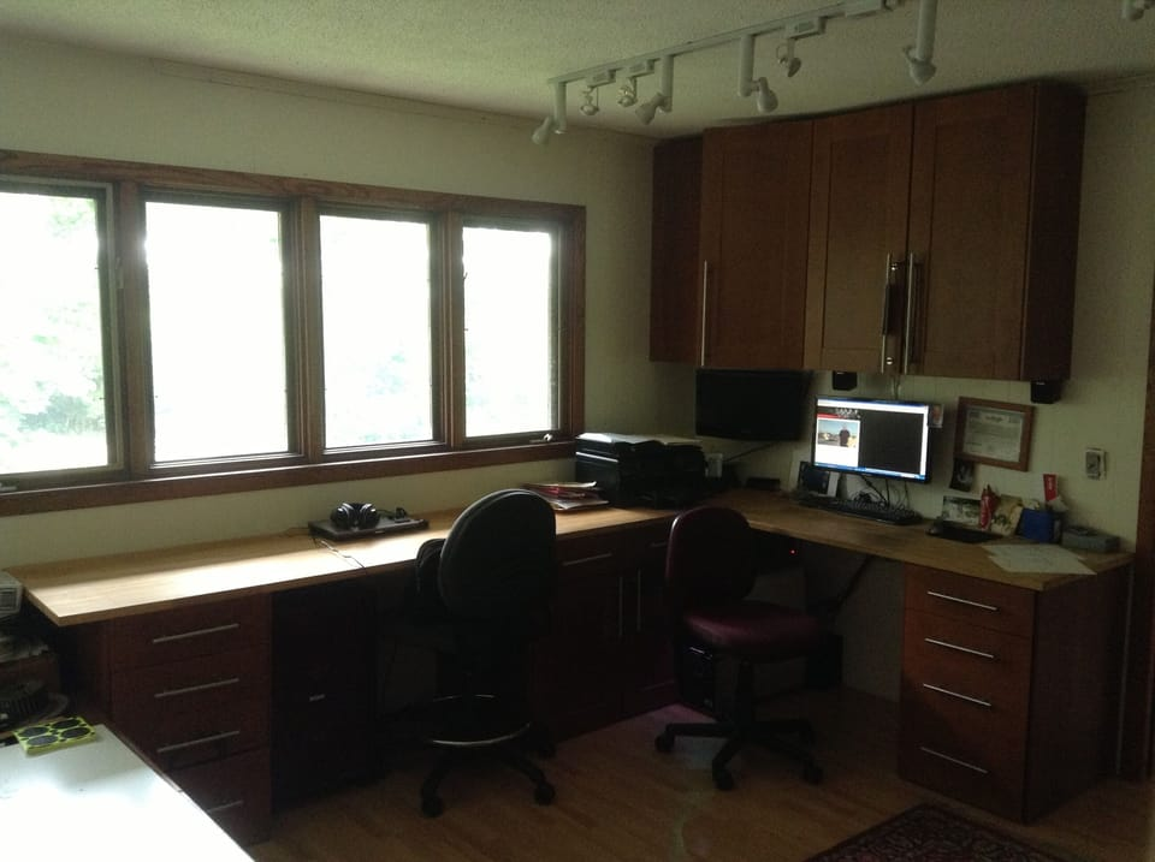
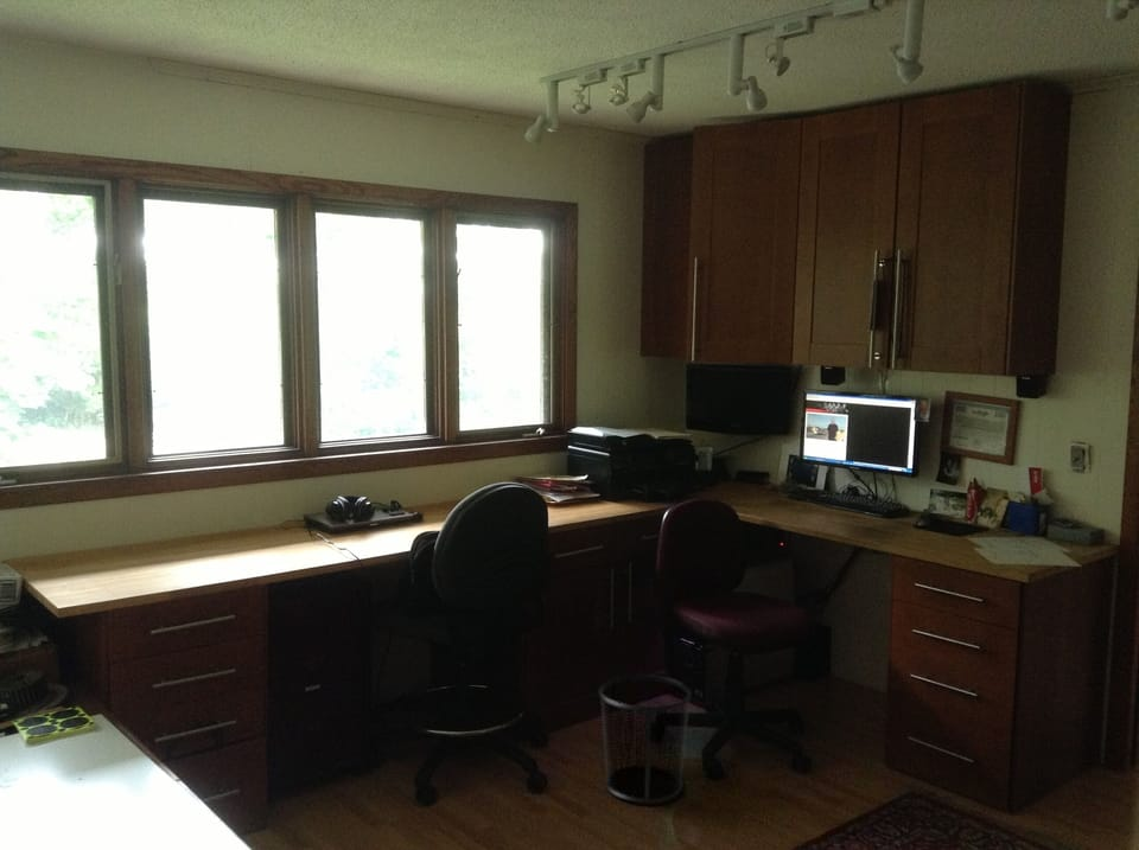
+ waste bin [598,673,693,804]
